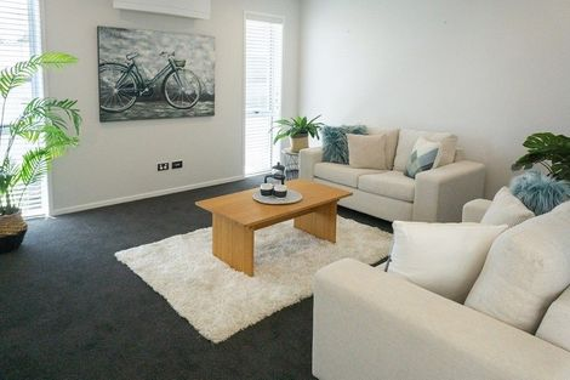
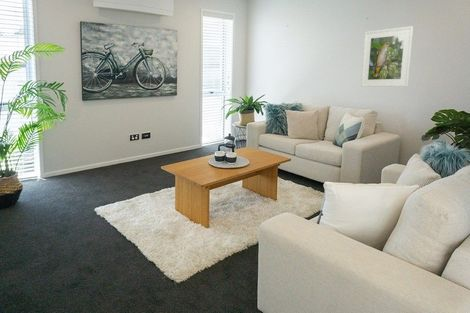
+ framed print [360,25,414,88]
